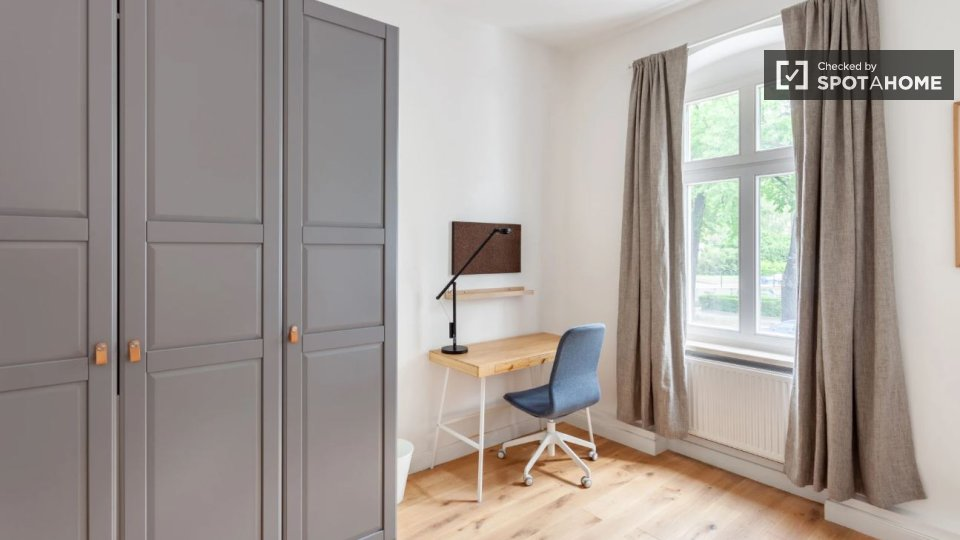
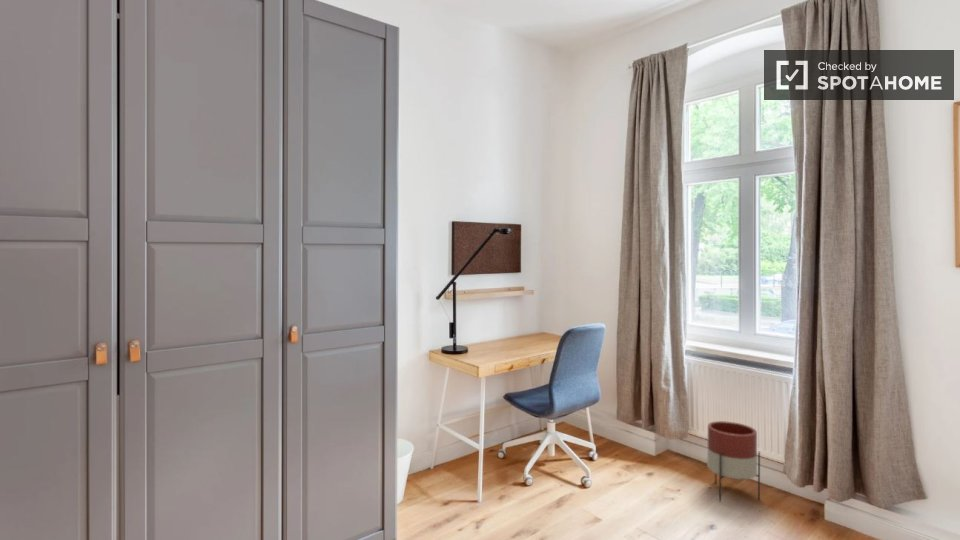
+ planter [706,420,761,503]
